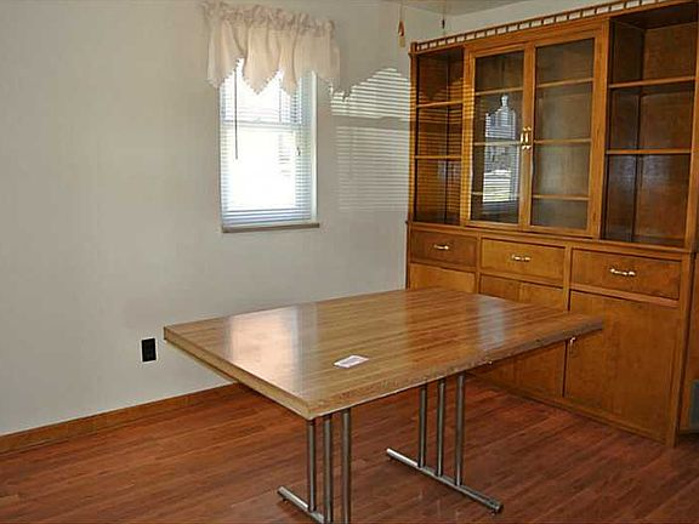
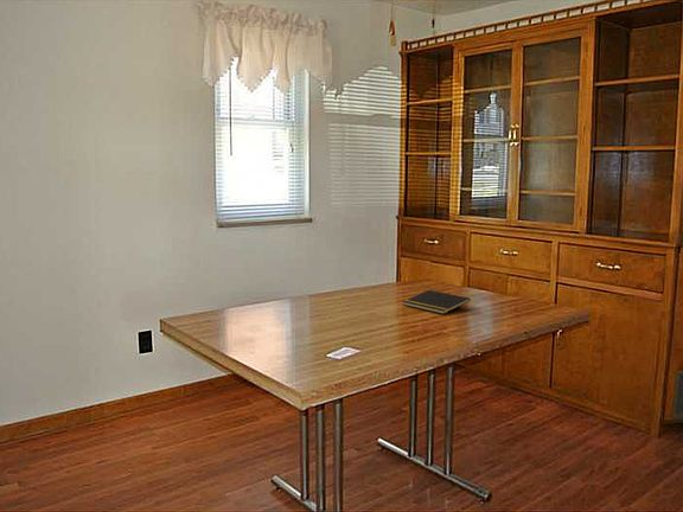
+ notepad [402,289,471,315]
